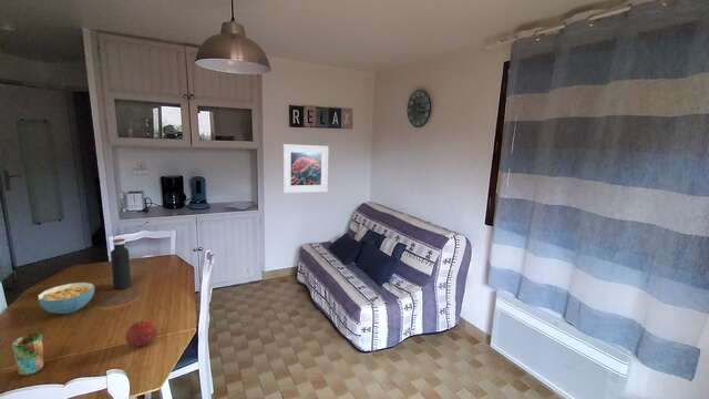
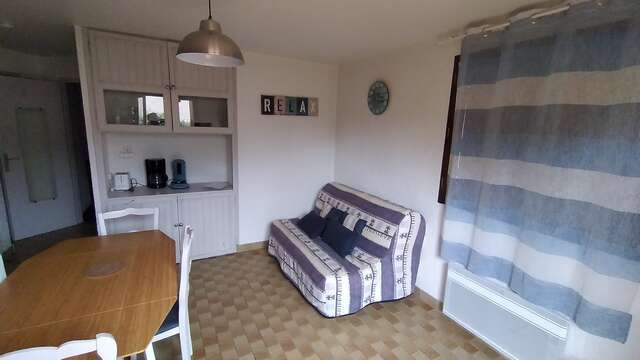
- fruit [125,320,157,348]
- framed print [281,143,329,194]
- cereal bowl [37,282,95,315]
- cup [11,332,44,377]
- water bottle [110,237,132,290]
